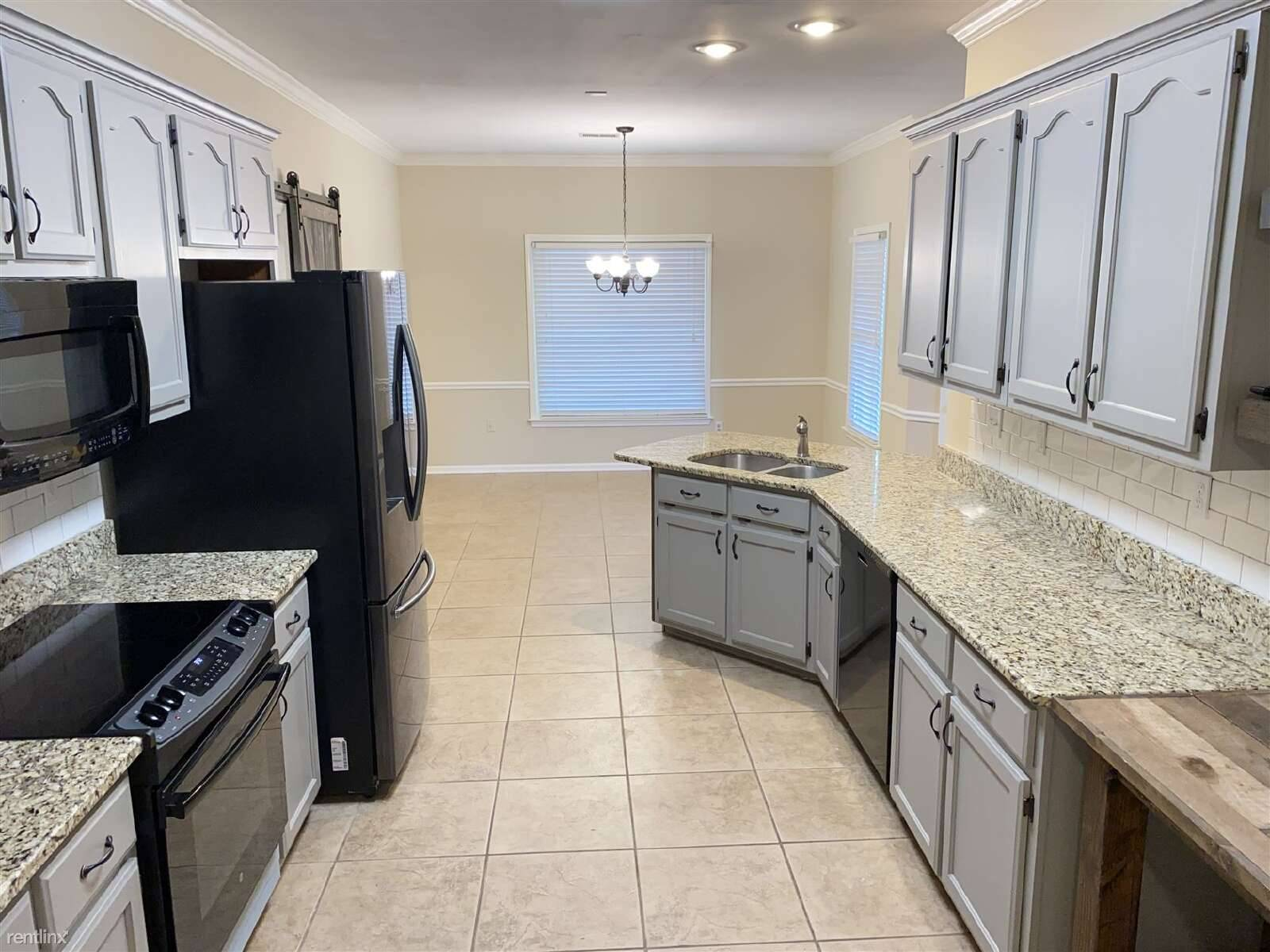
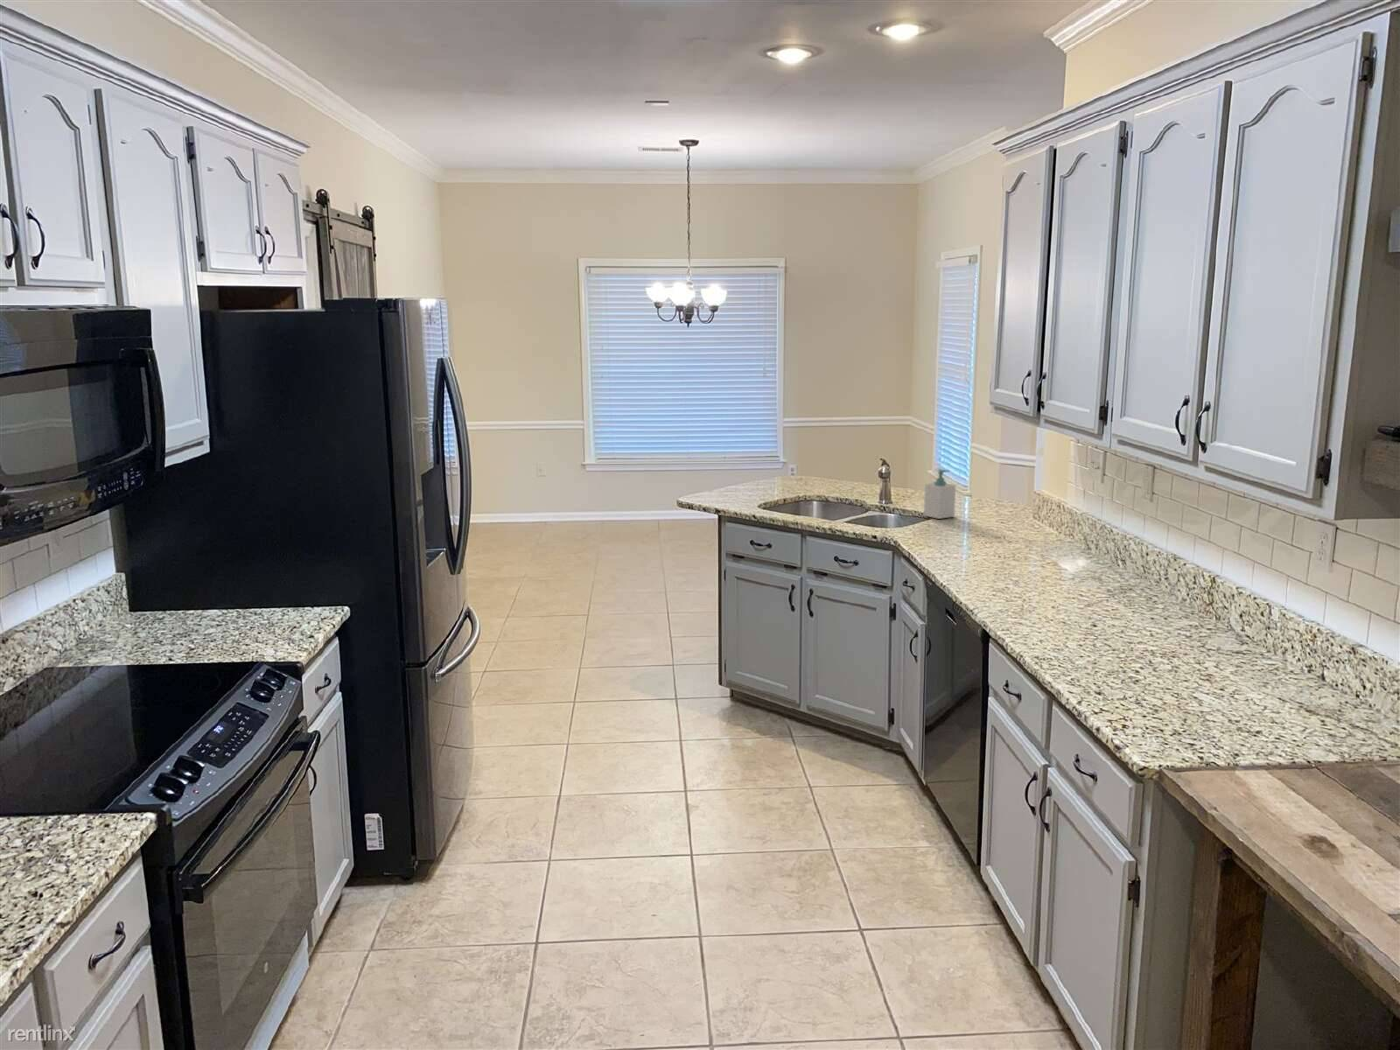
+ soap bottle [923,468,957,519]
